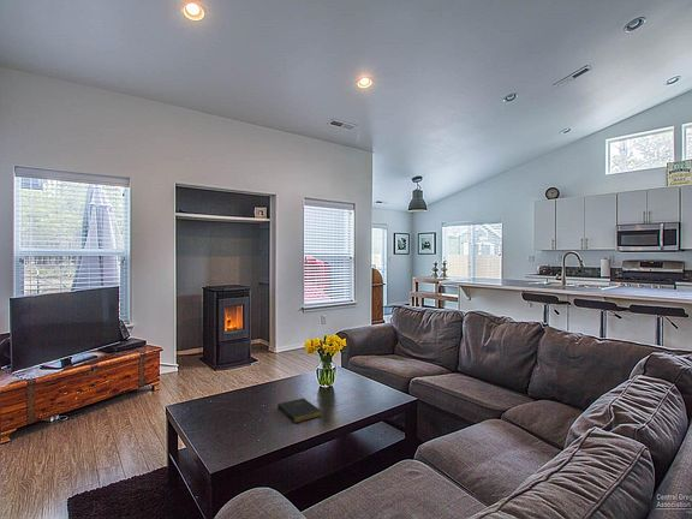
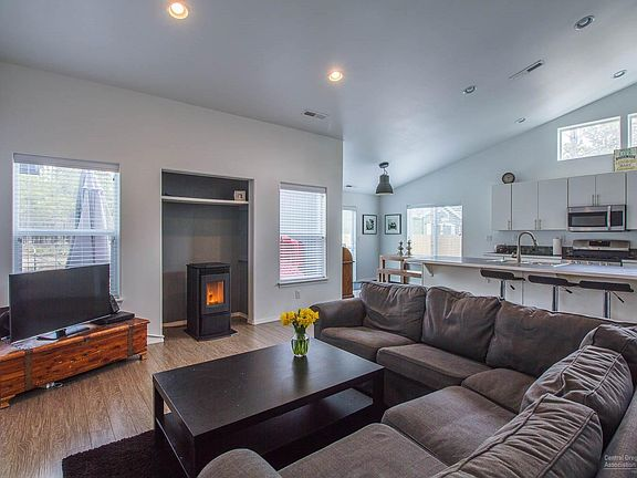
- book [276,398,322,424]
